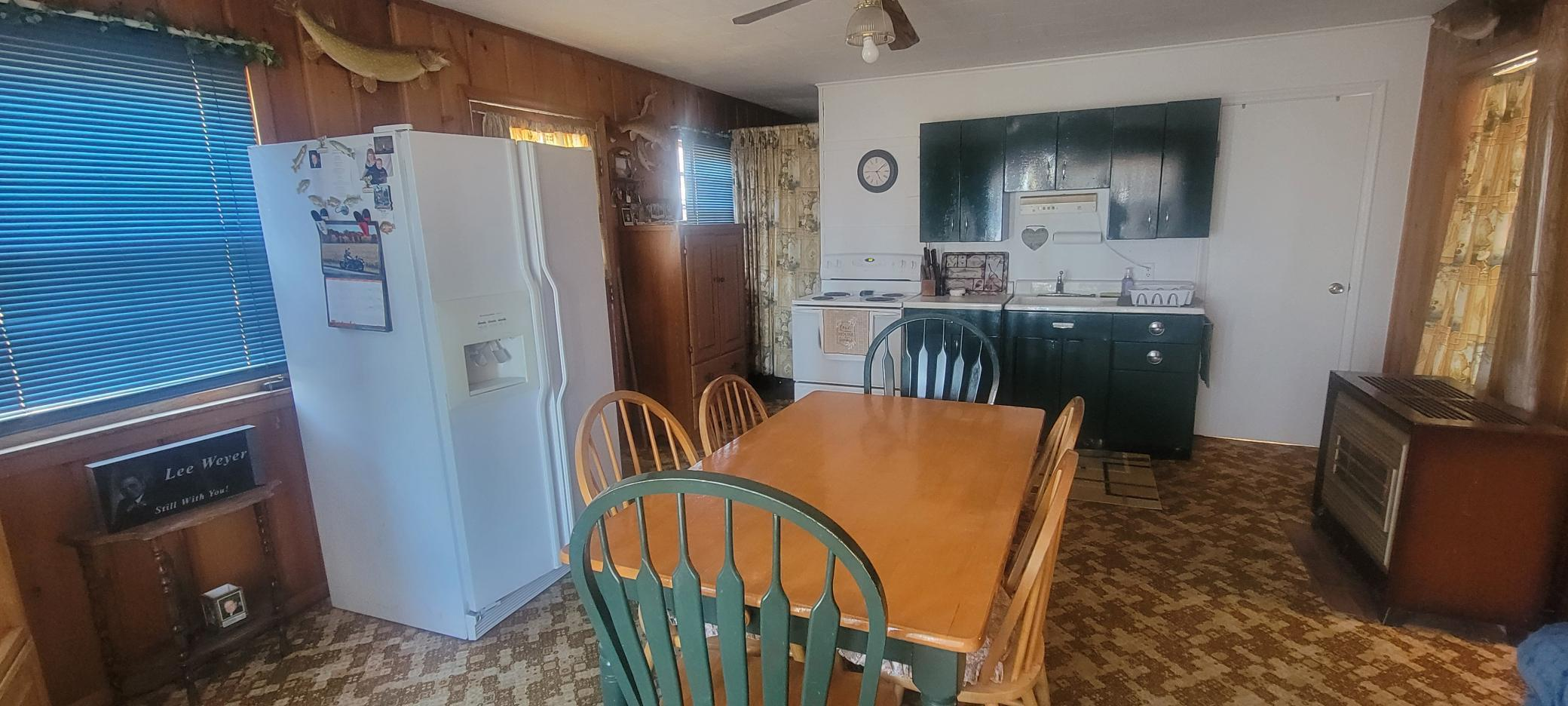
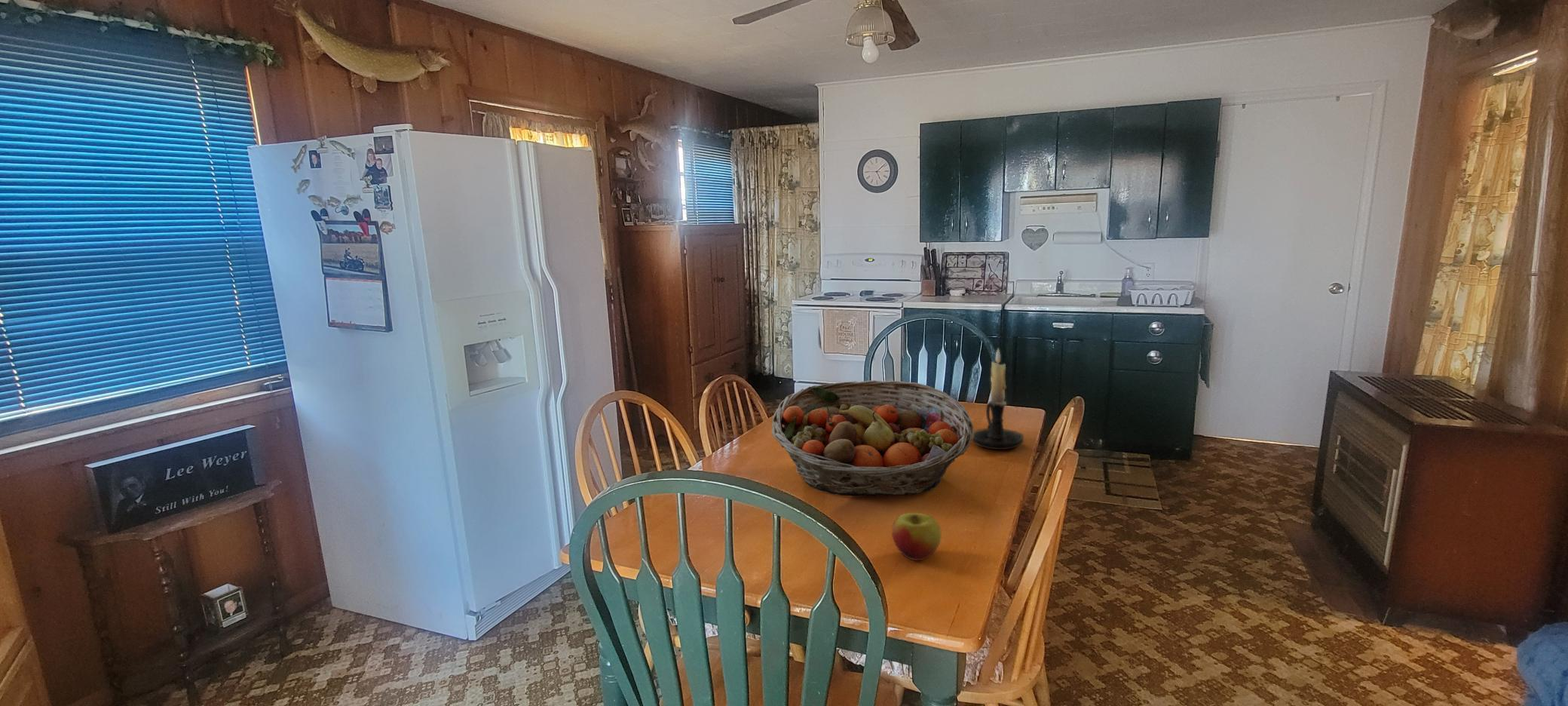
+ candle holder [971,347,1024,450]
+ apple [891,512,942,561]
+ fruit basket [771,379,974,497]
